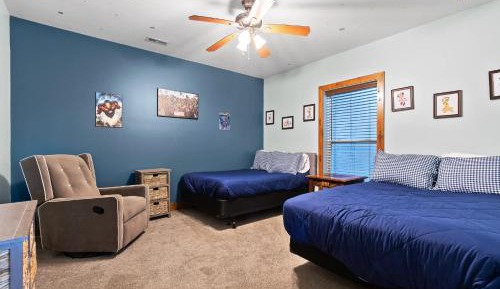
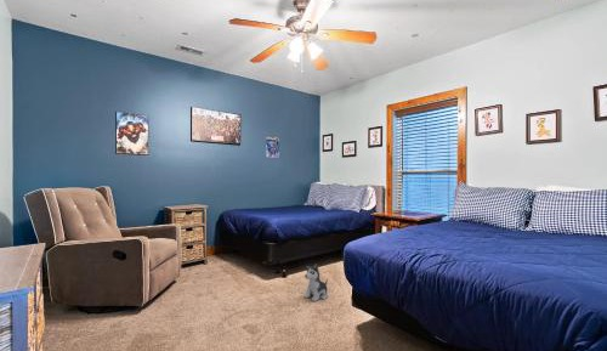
+ plush toy [302,262,329,302]
